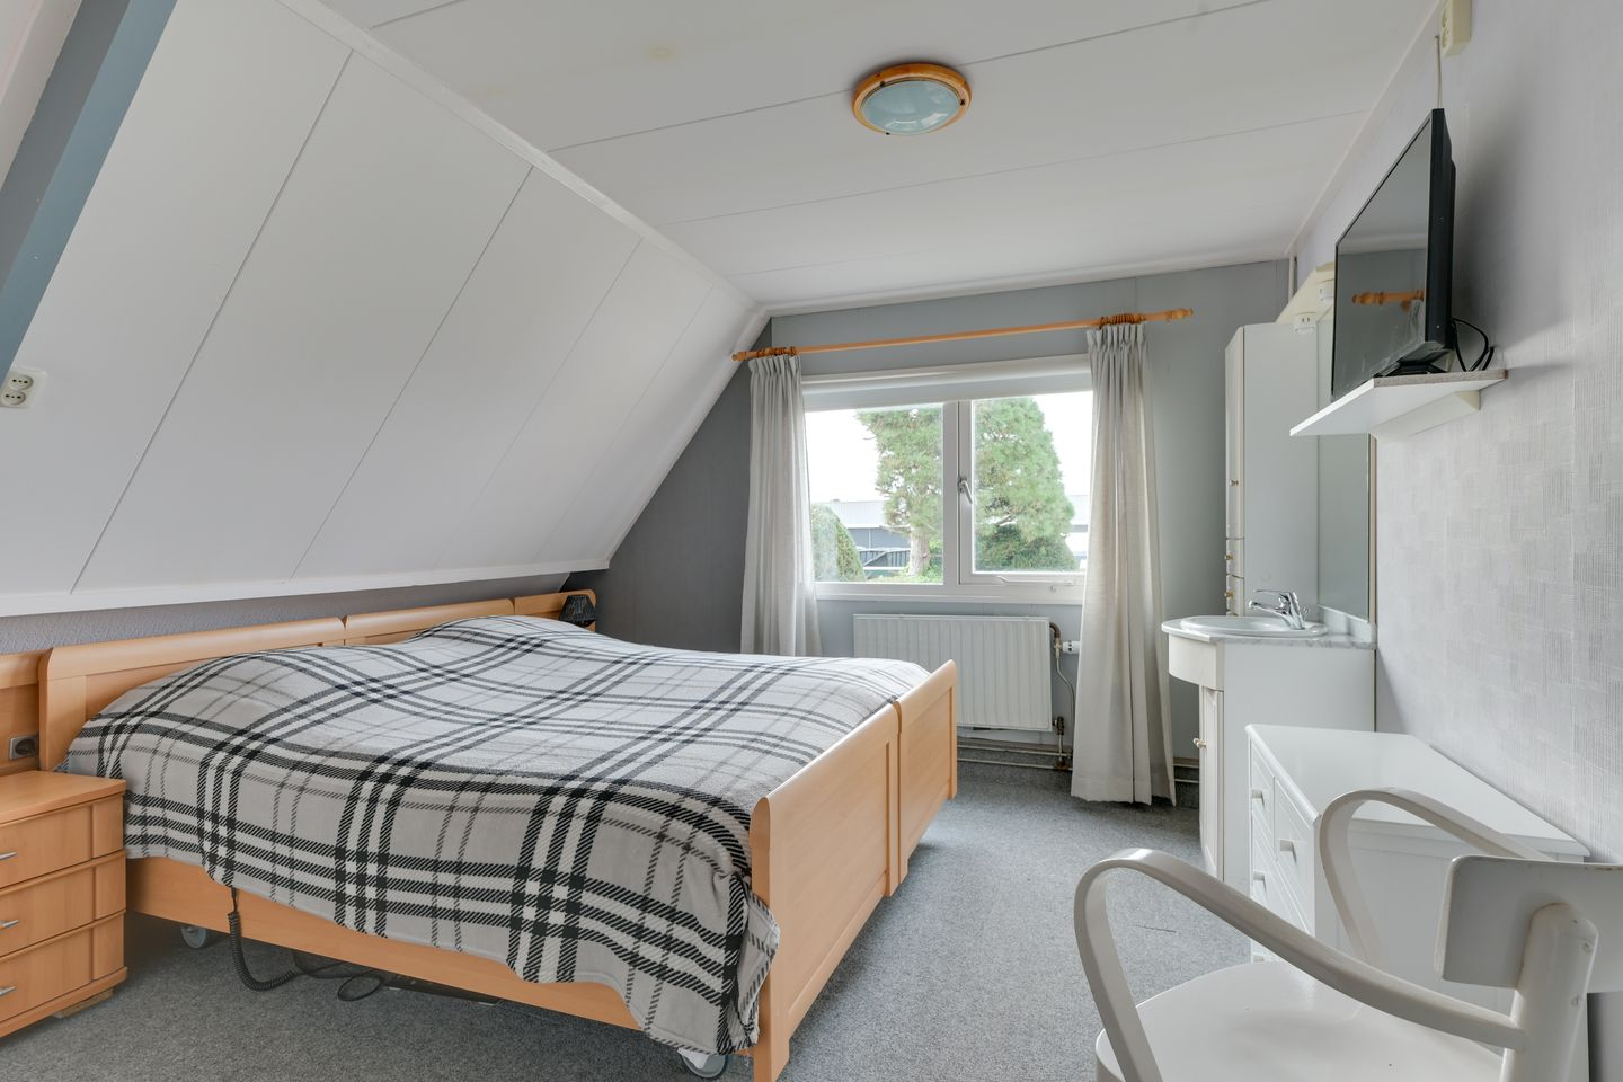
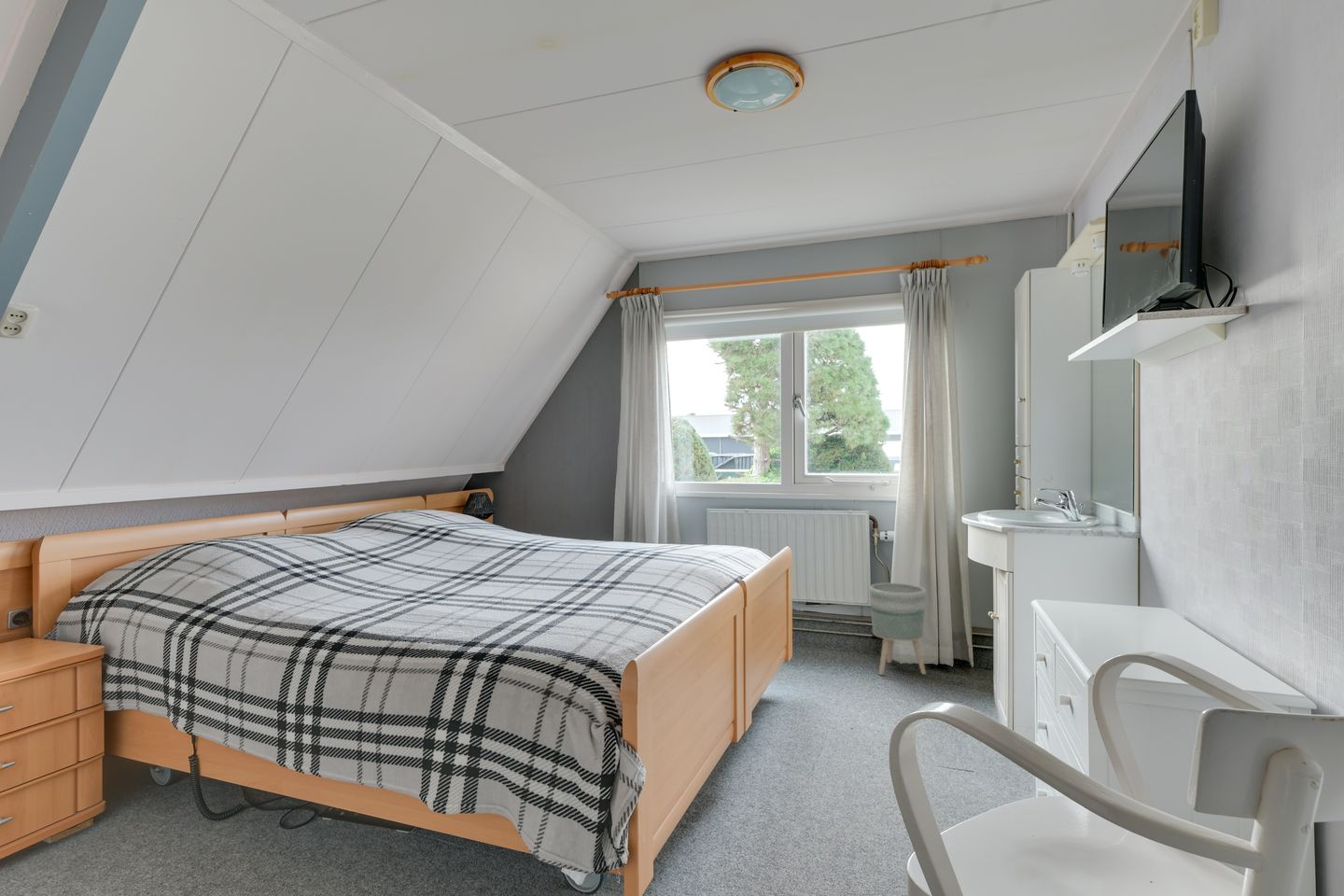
+ planter [868,582,928,676]
